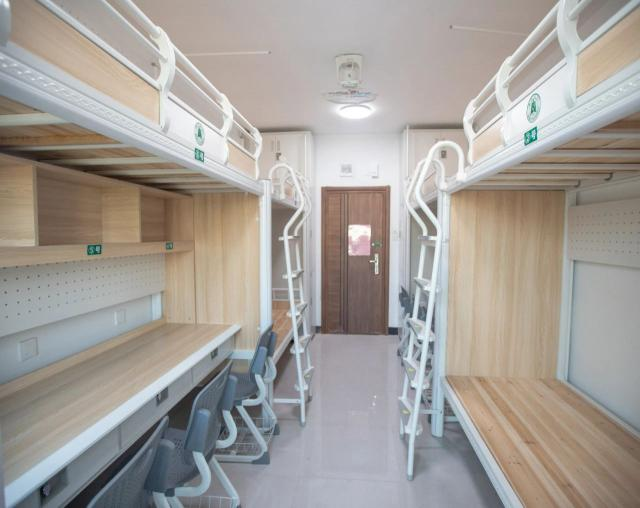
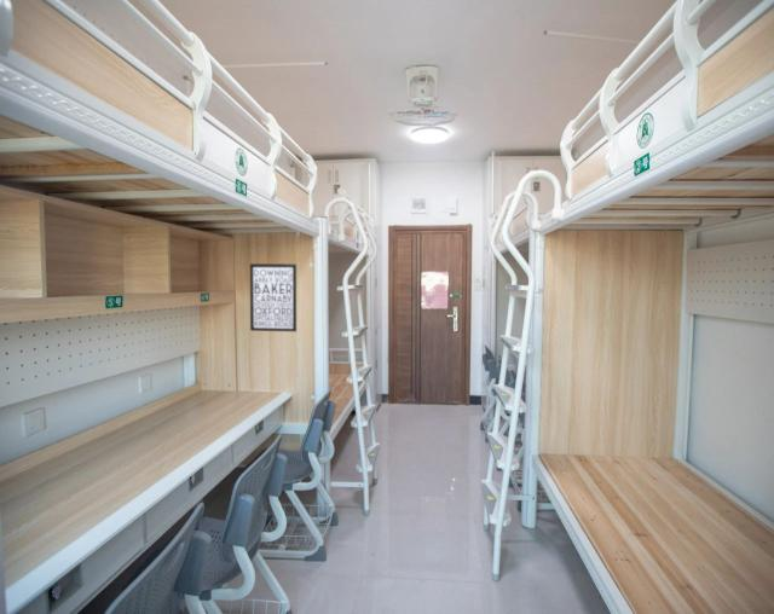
+ wall art [249,262,298,332]
